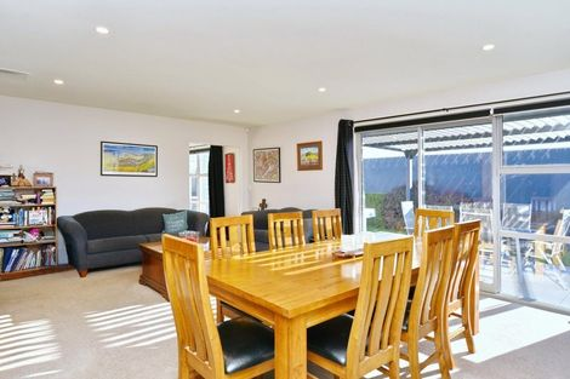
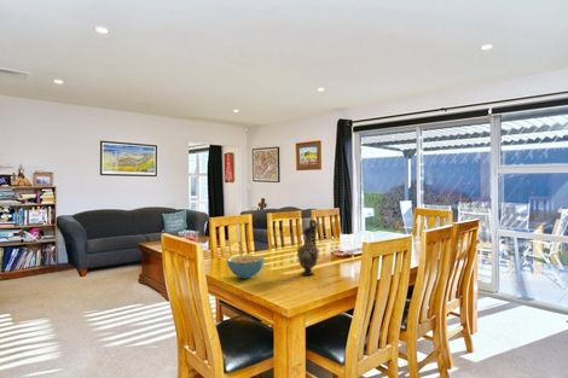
+ cereal bowl [226,255,266,280]
+ vase [296,219,320,277]
